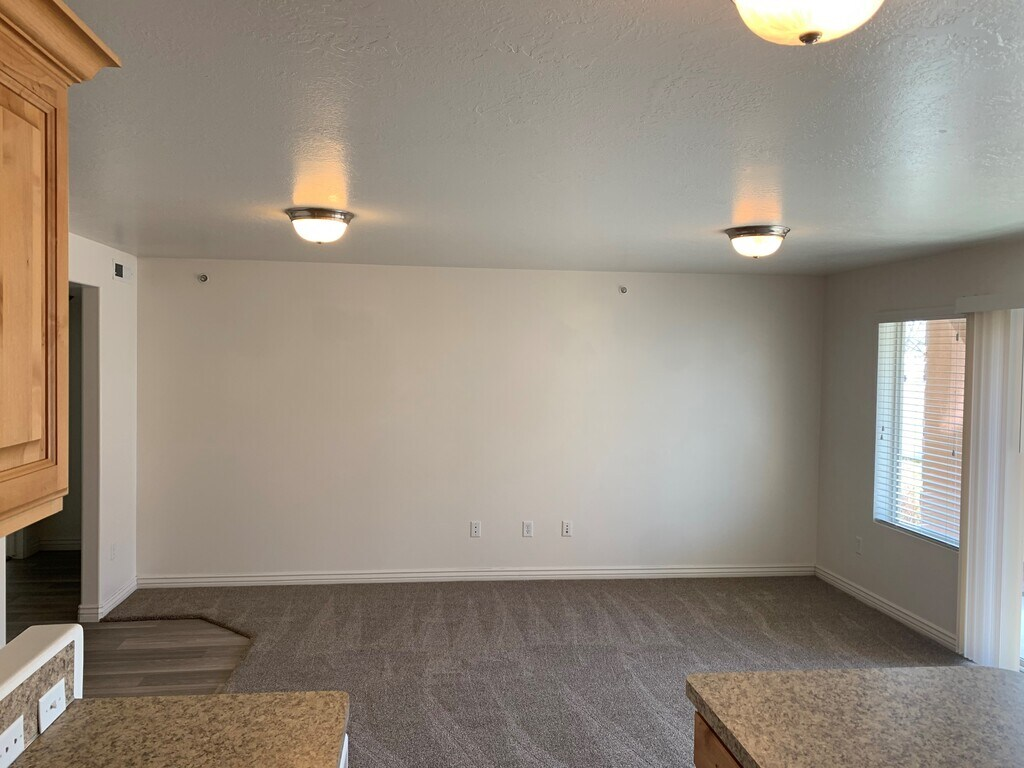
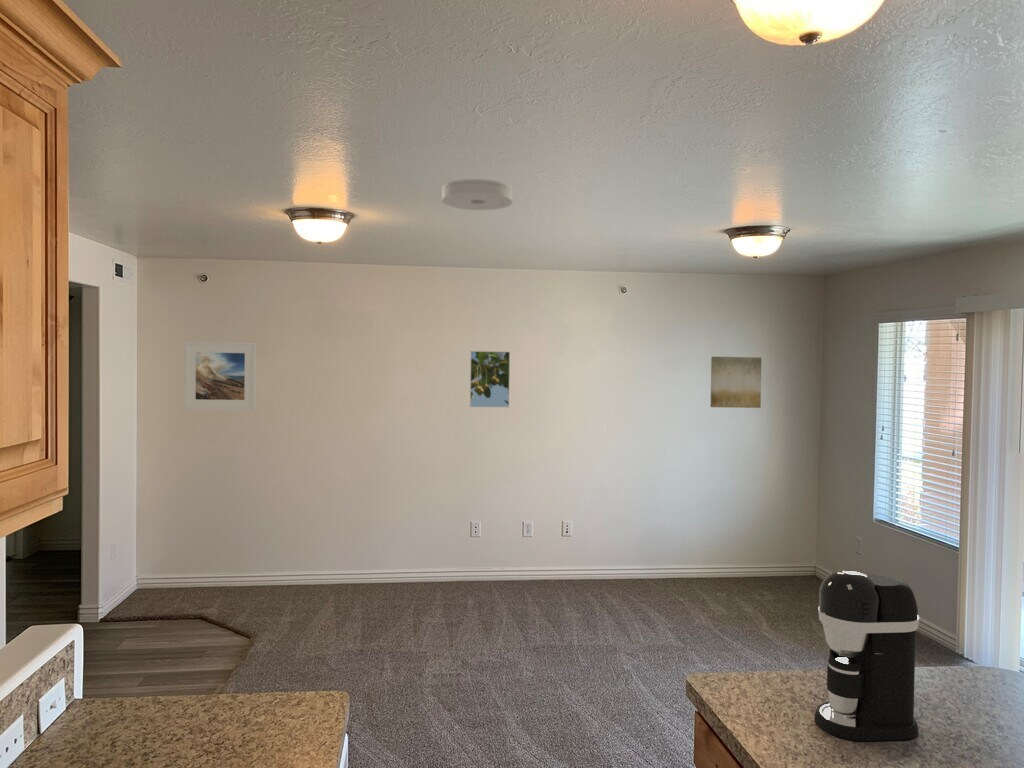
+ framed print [183,340,257,412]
+ wall art [710,356,762,409]
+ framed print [469,350,511,408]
+ smoke detector [441,178,514,211]
+ coffee maker [814,569,920,742]
